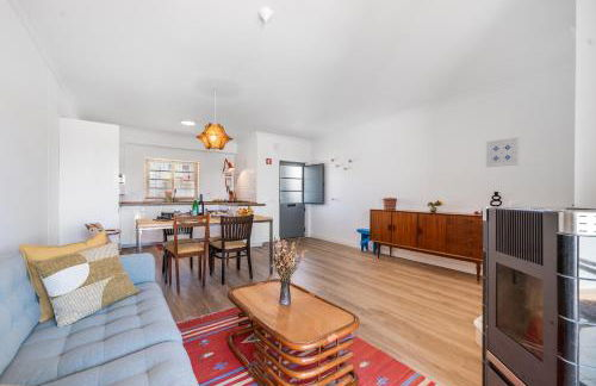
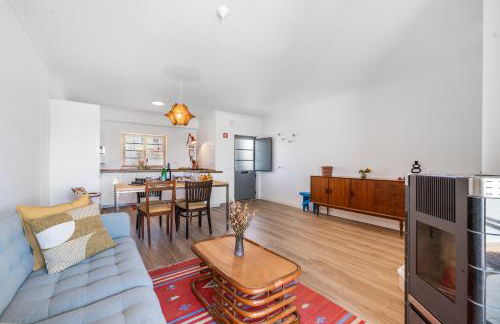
- wall art [485,136,520,168]
